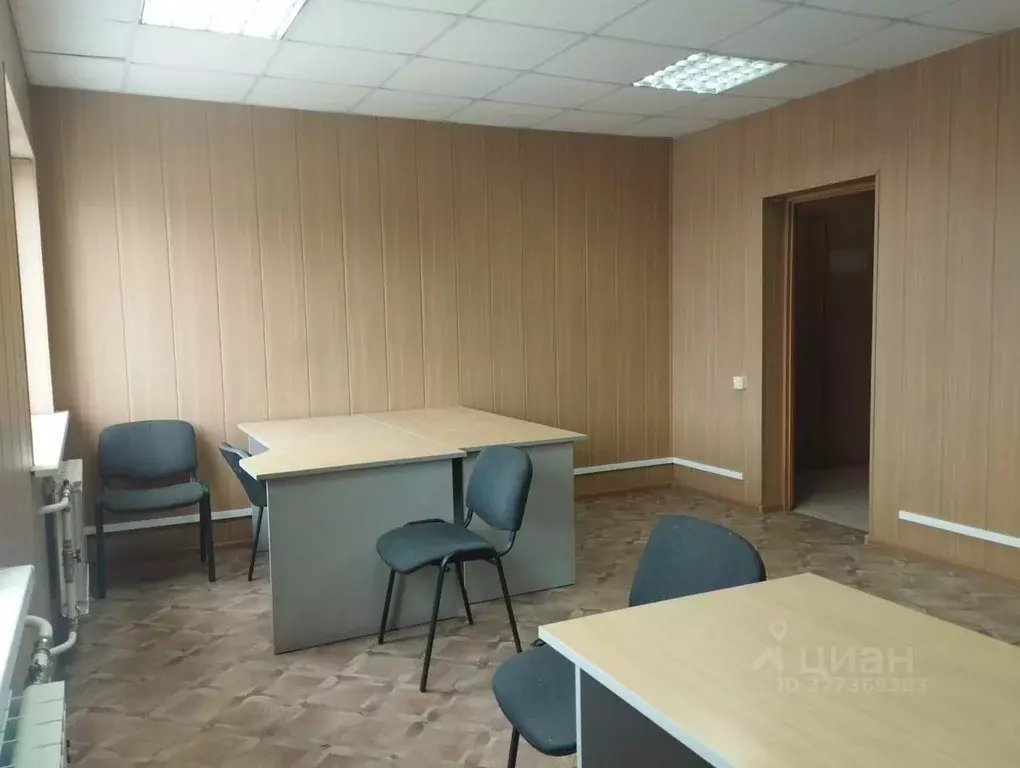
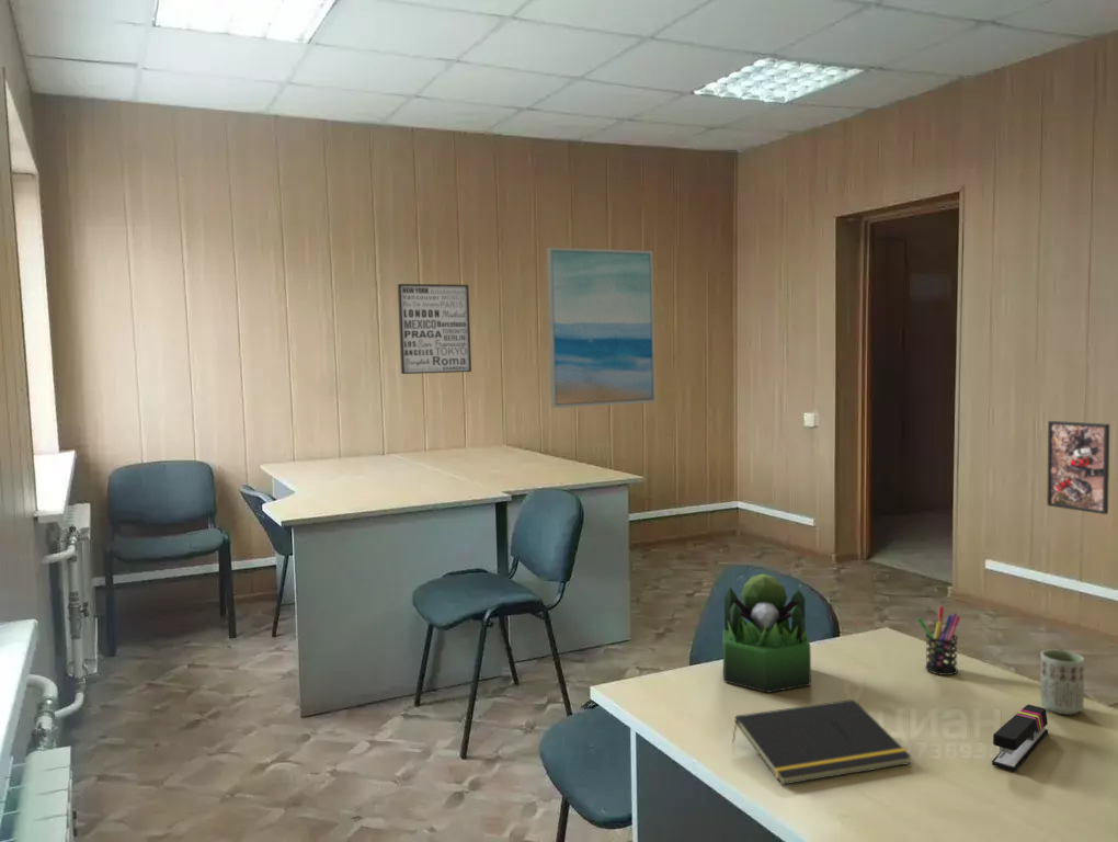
+ wall art [397,283,472,375]
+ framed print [1046,420,1110,515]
+ plant [722,572,812,694]
+ notepad [731,698,913,786]
+ pen holder [916,605,961,676]
+ stapler [991,704,1049,772]
+ wall art [546,247,657,409]
+ cup [1039,649,1085,715]
